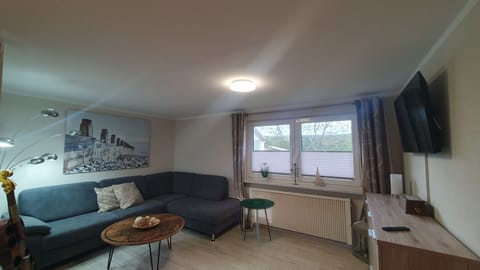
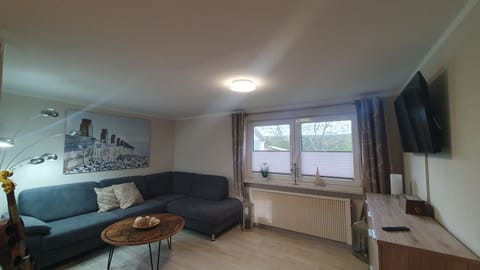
- side table [239,197,276,248]
